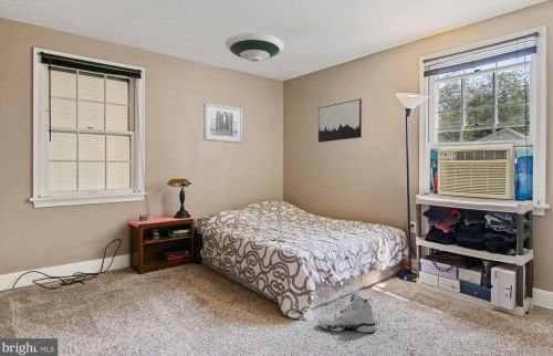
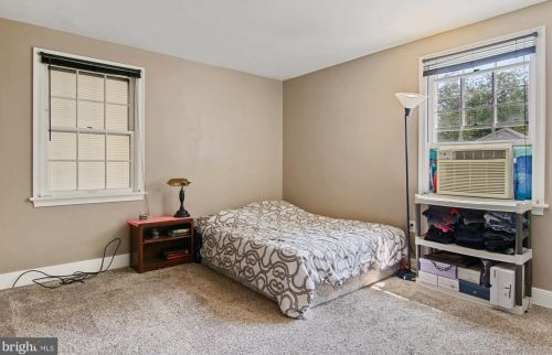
- sneaker [317,293,377,334]
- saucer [225,32,285,63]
- wall art [317,97,363,144]
- wall art [202,102,244,145]
